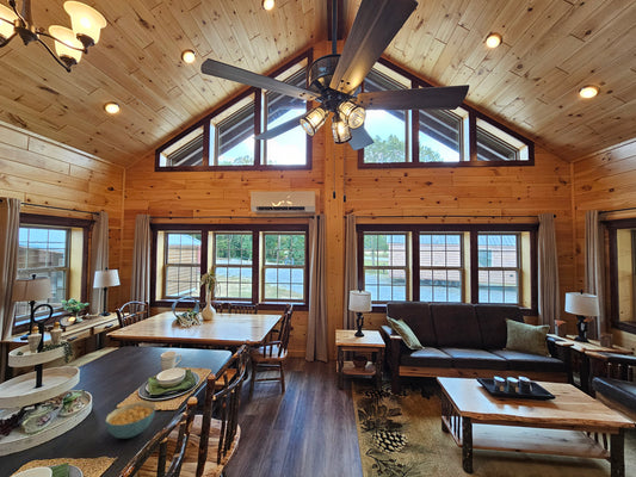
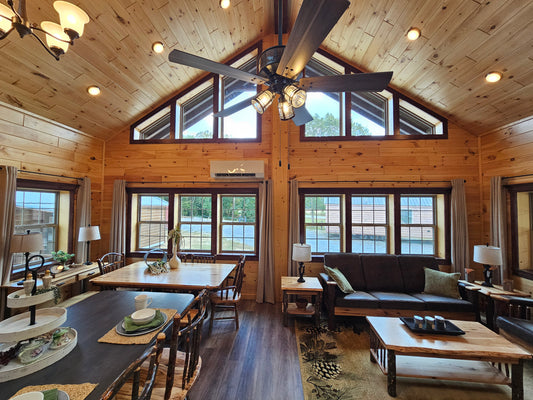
- cereal bowl [104,401,156,439]
